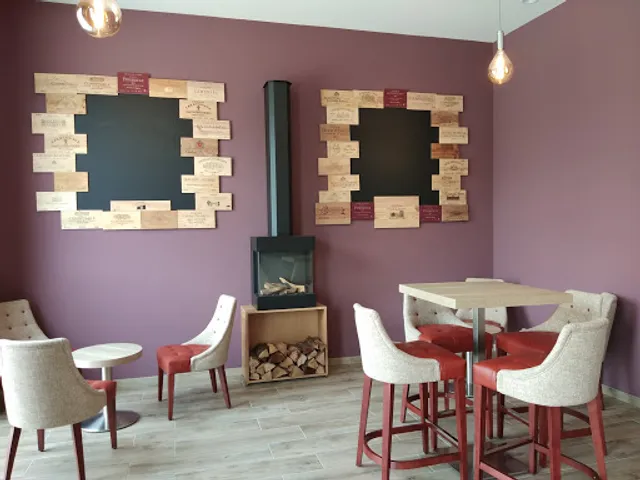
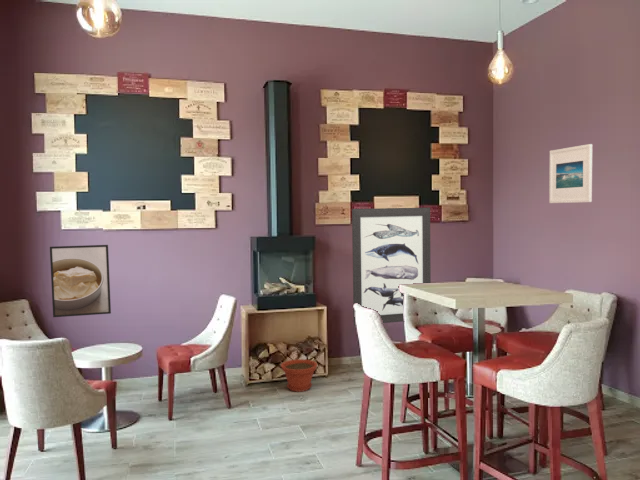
+ plant pot [280,358,318,393]
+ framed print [548,143,593,204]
+ wall art [351,207,432,326]
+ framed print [49,244,112,318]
